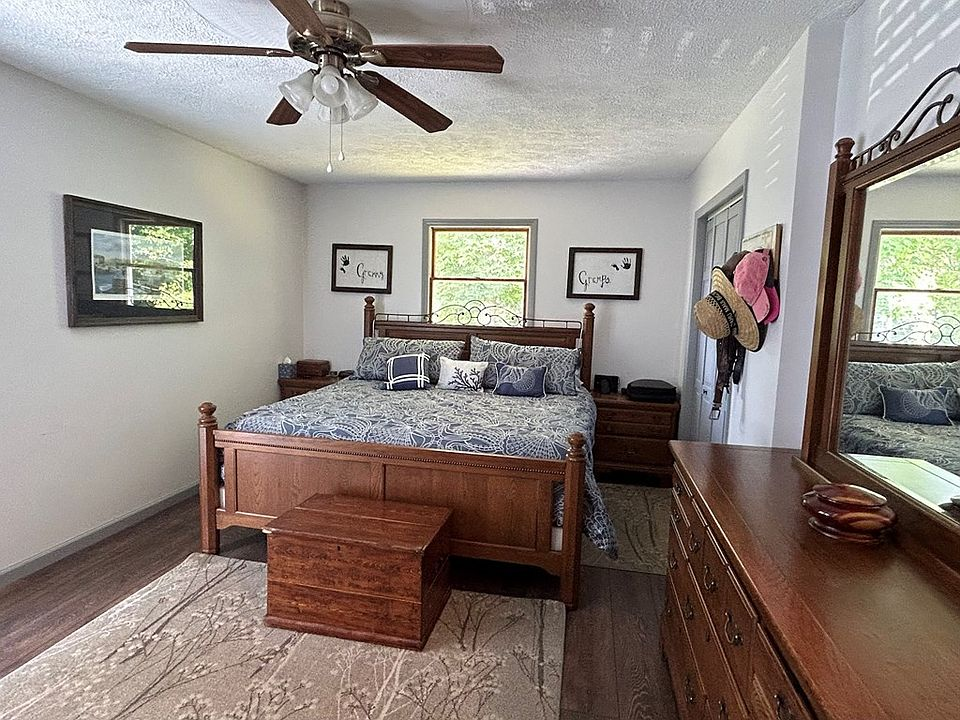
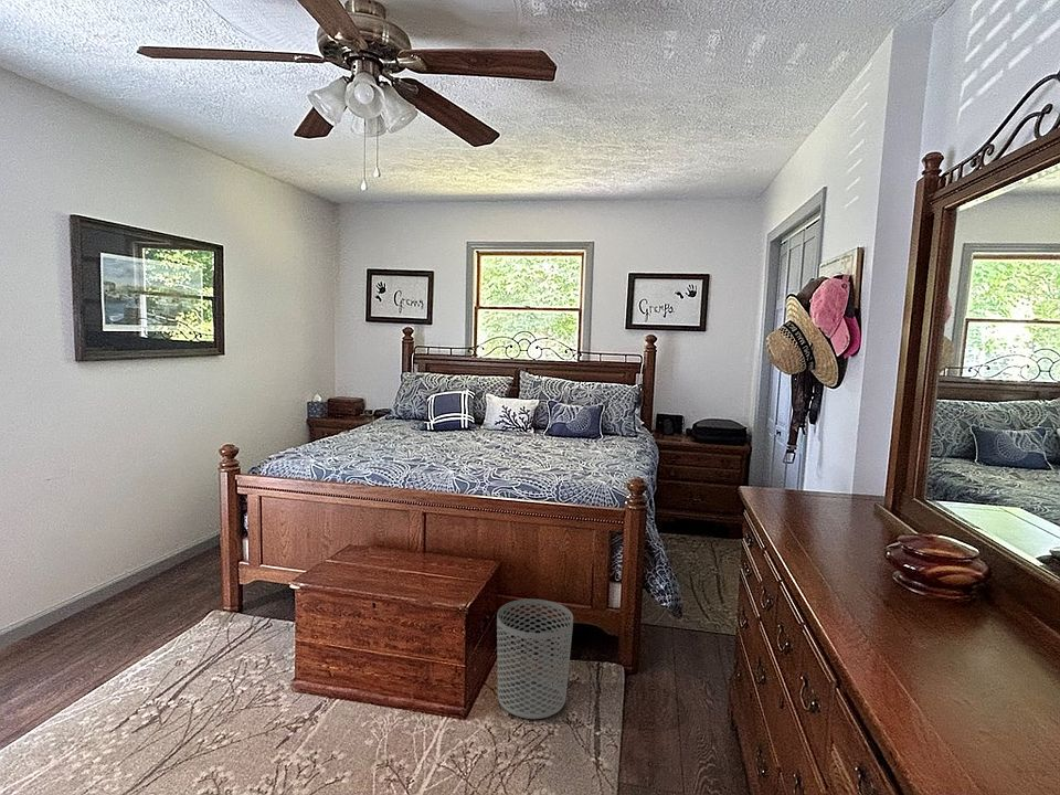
+ waste bin [496,598,574,720]
